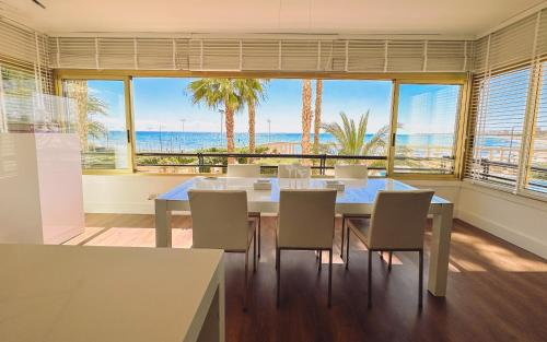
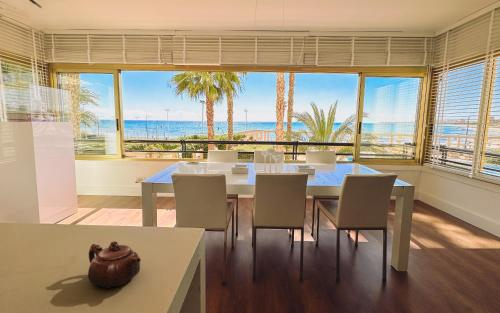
+ teapot [87,240,142,289]
